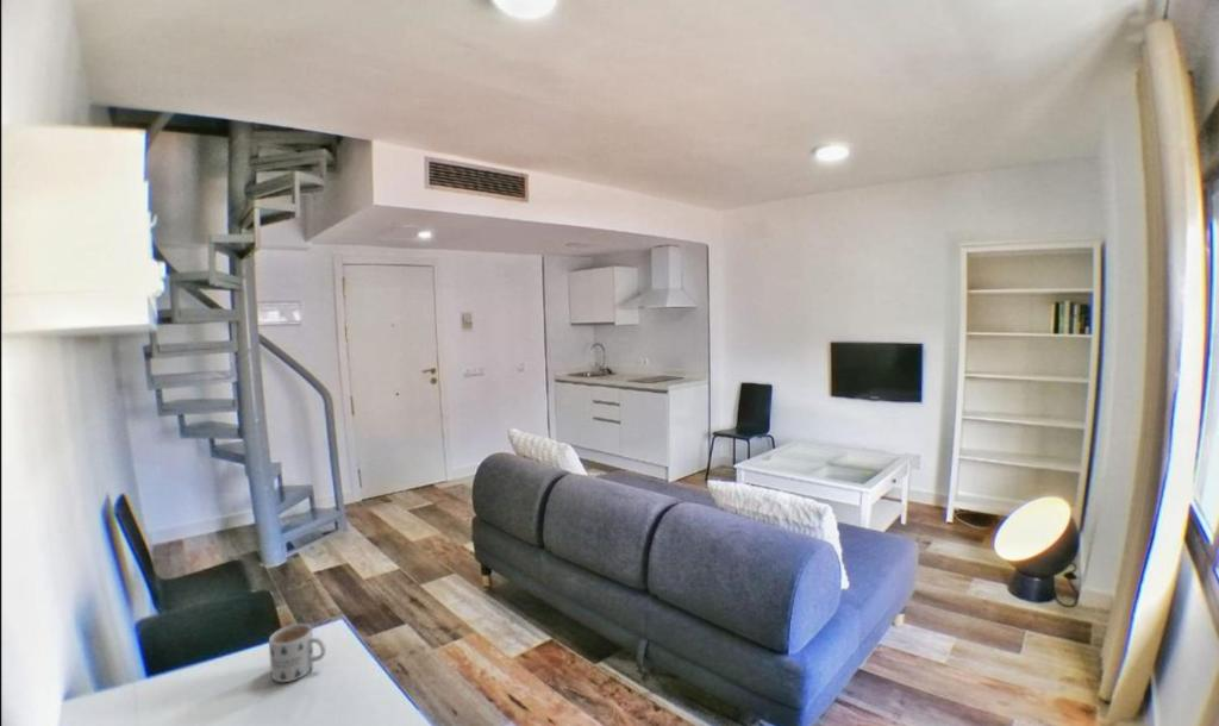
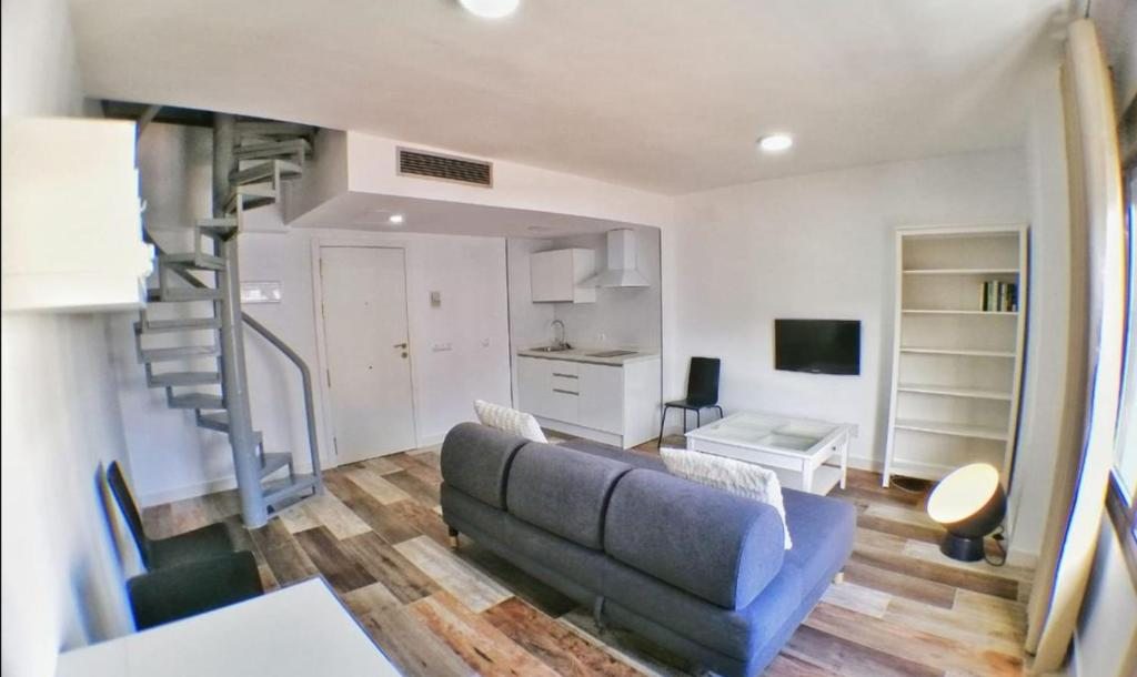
- mug [268,622,327,683]
